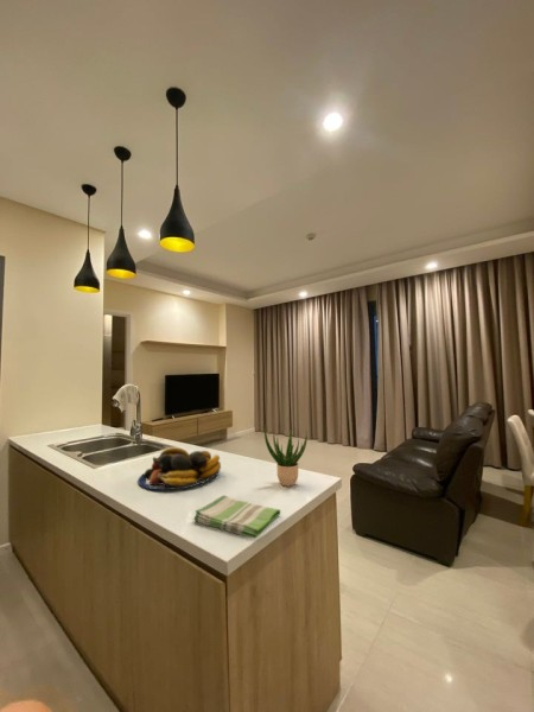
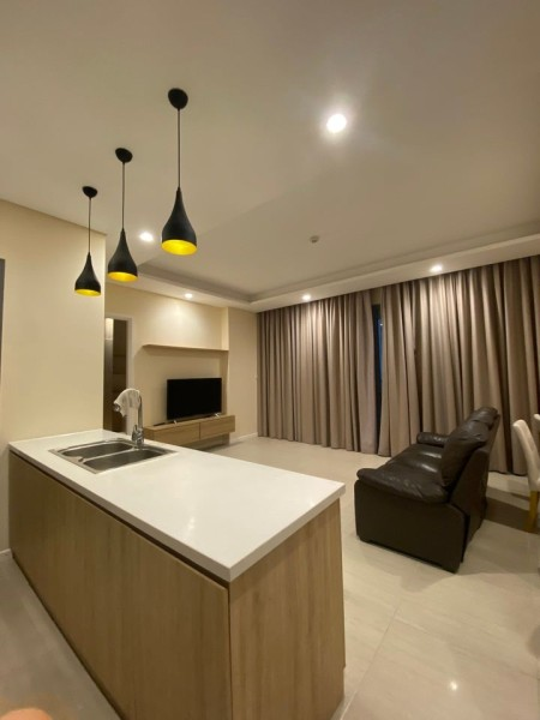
- potted plant [263,422,309,487]
- dish towel [192,494,281,539]
- fruit bowl [136,446,222,492]
